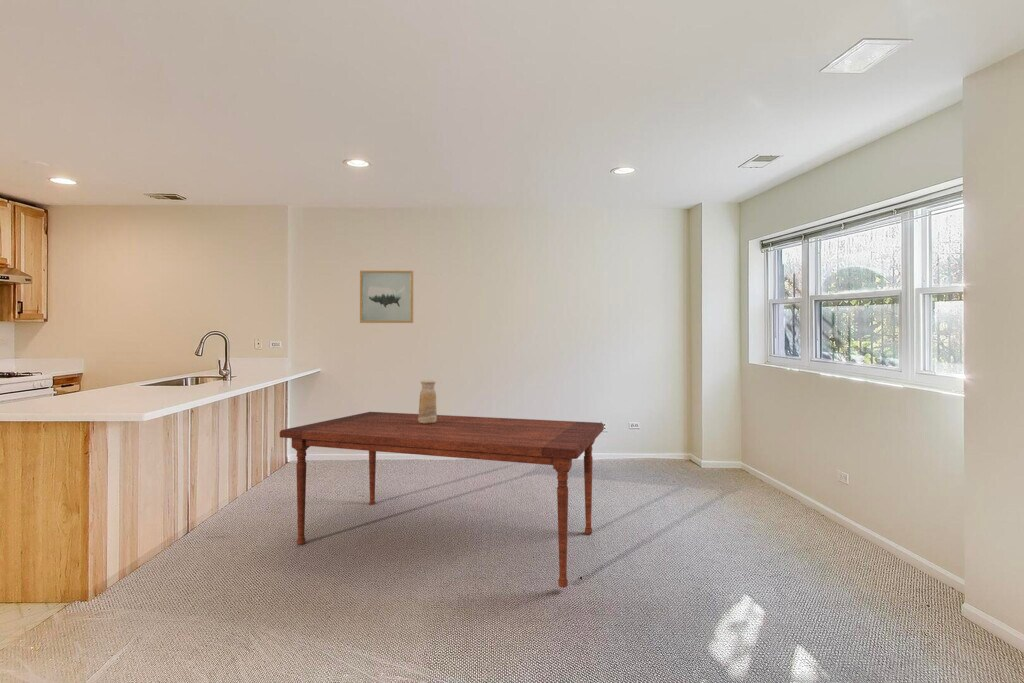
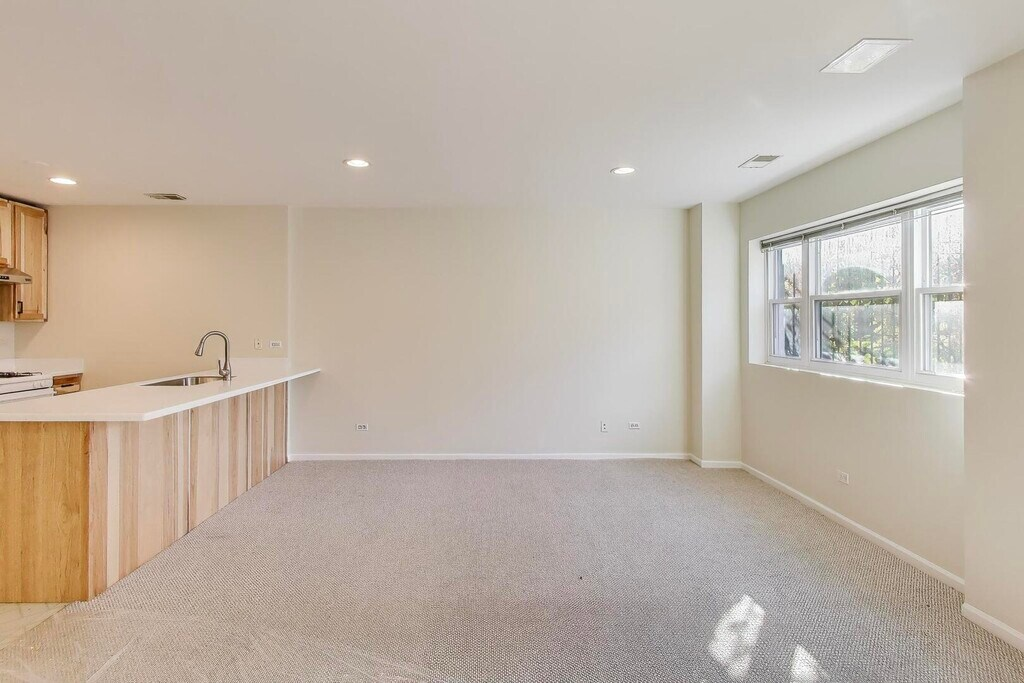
- vase [417,379,438,424]
- dining table [279,411,605,588]
- wall art [359,270,414,324]
